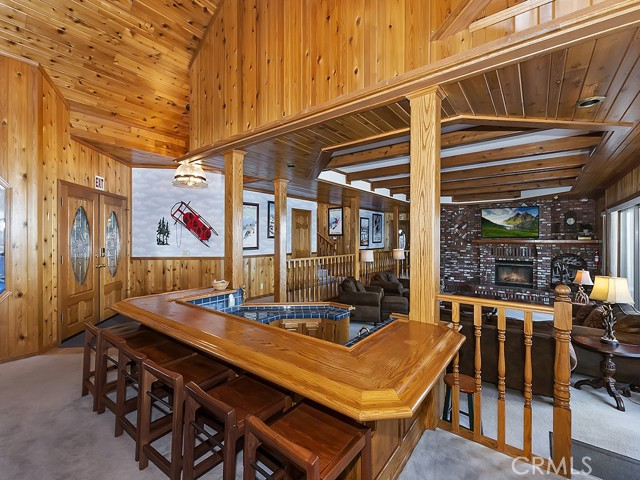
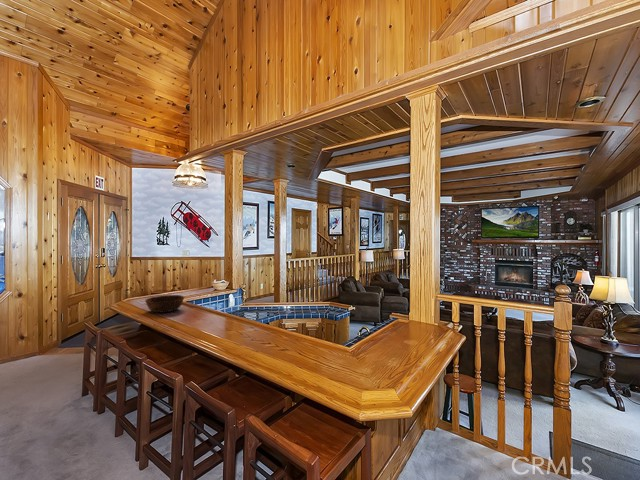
+ bowl [144,294,186,313]
